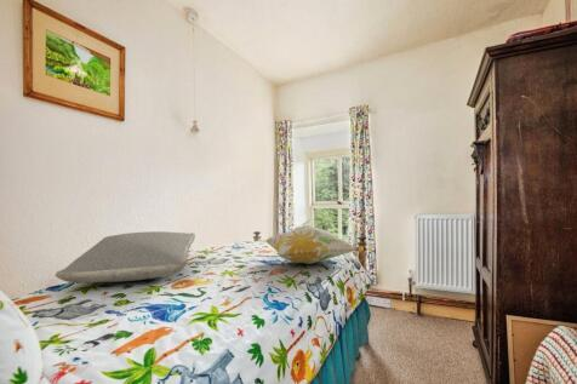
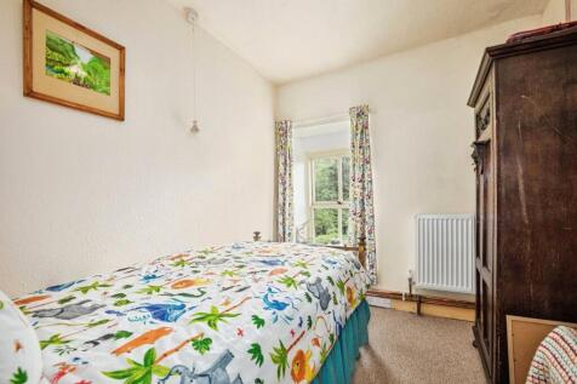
- pillow [55,230,196,285]
- decorative pillow [264,224,359,265]
